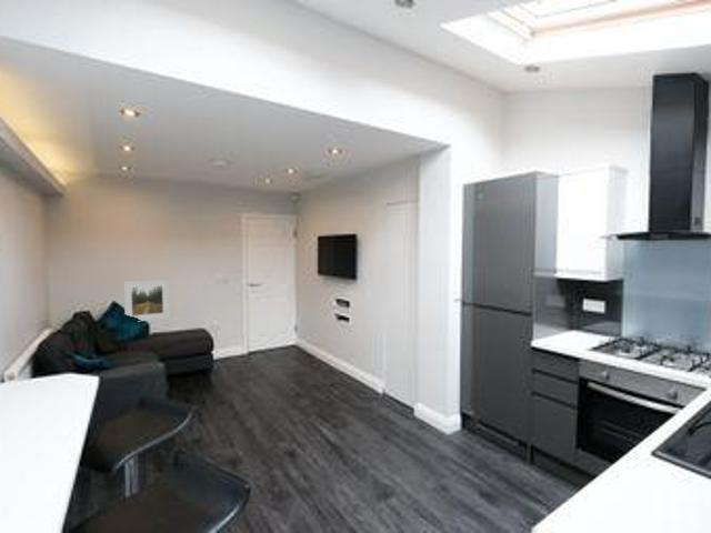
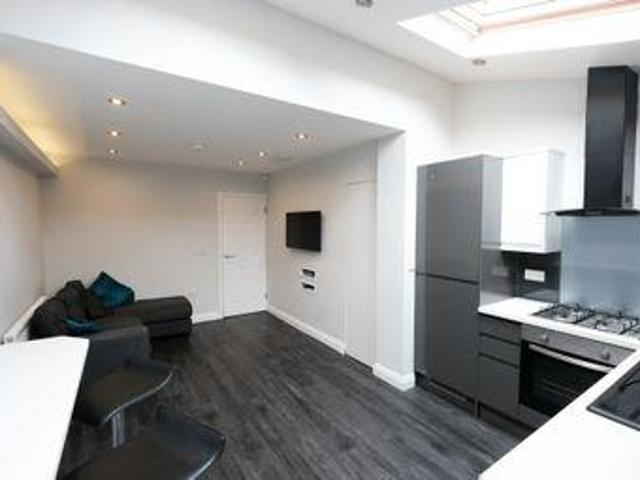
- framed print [122,279,171,322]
